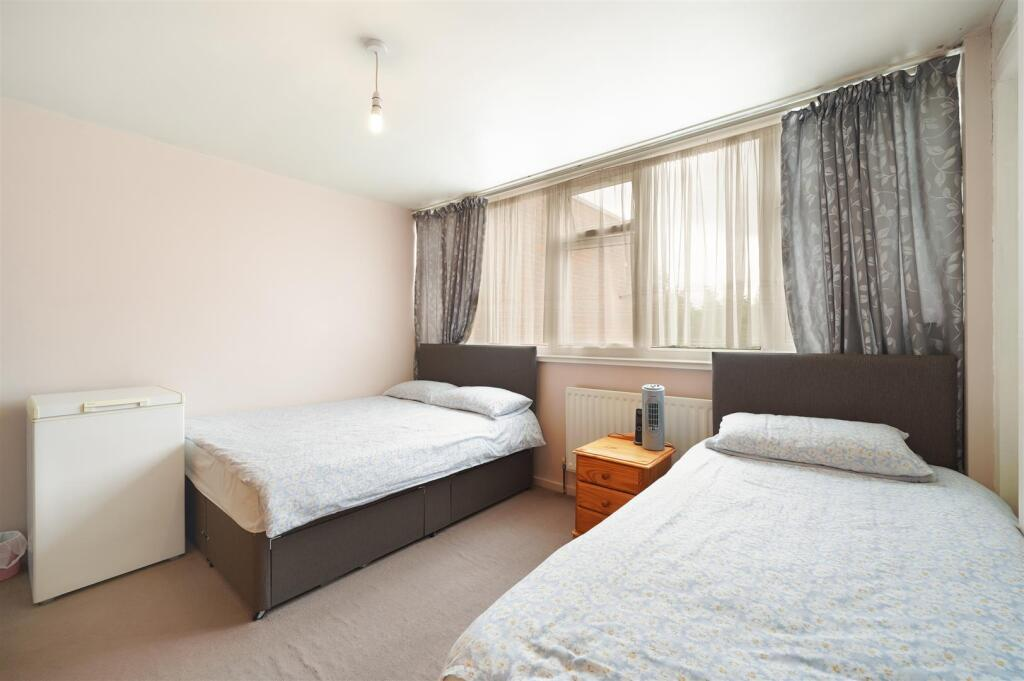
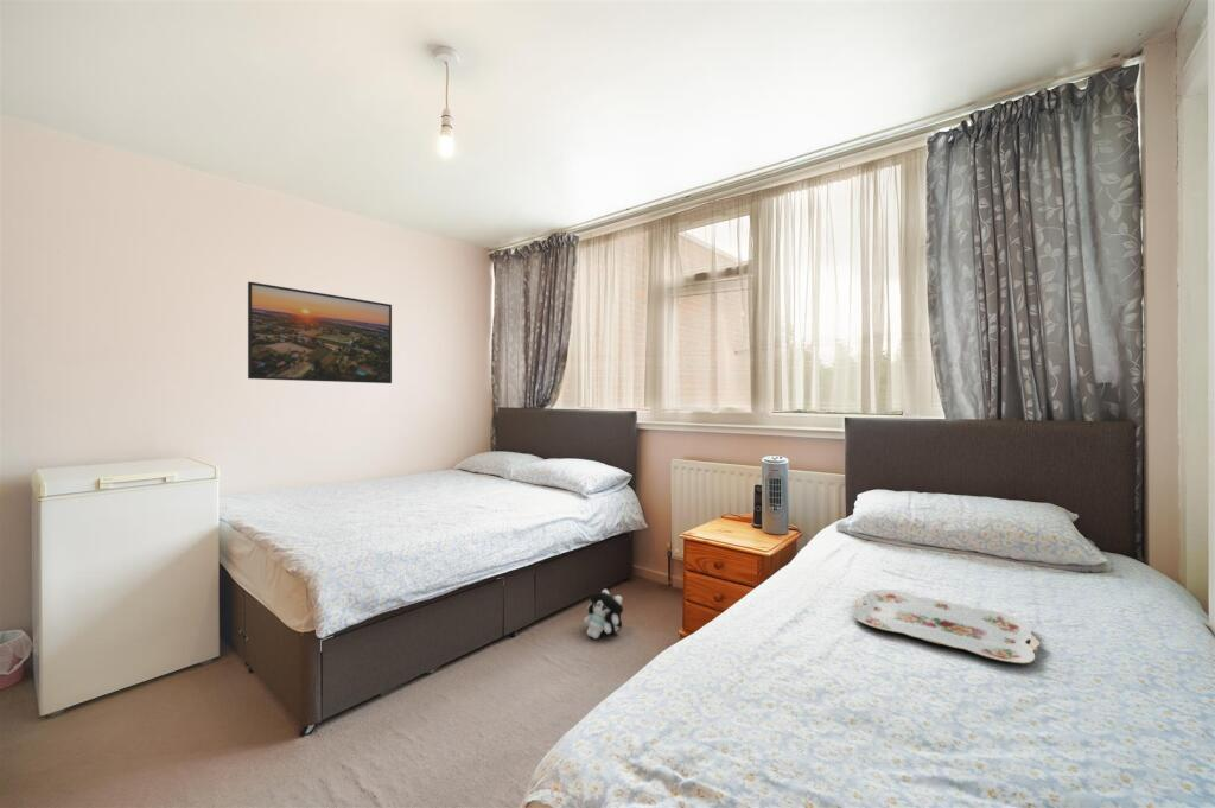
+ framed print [247,281,393,384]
+ serving tray [852,588,1042,664]
+ plush toy [583,588,624,640]
